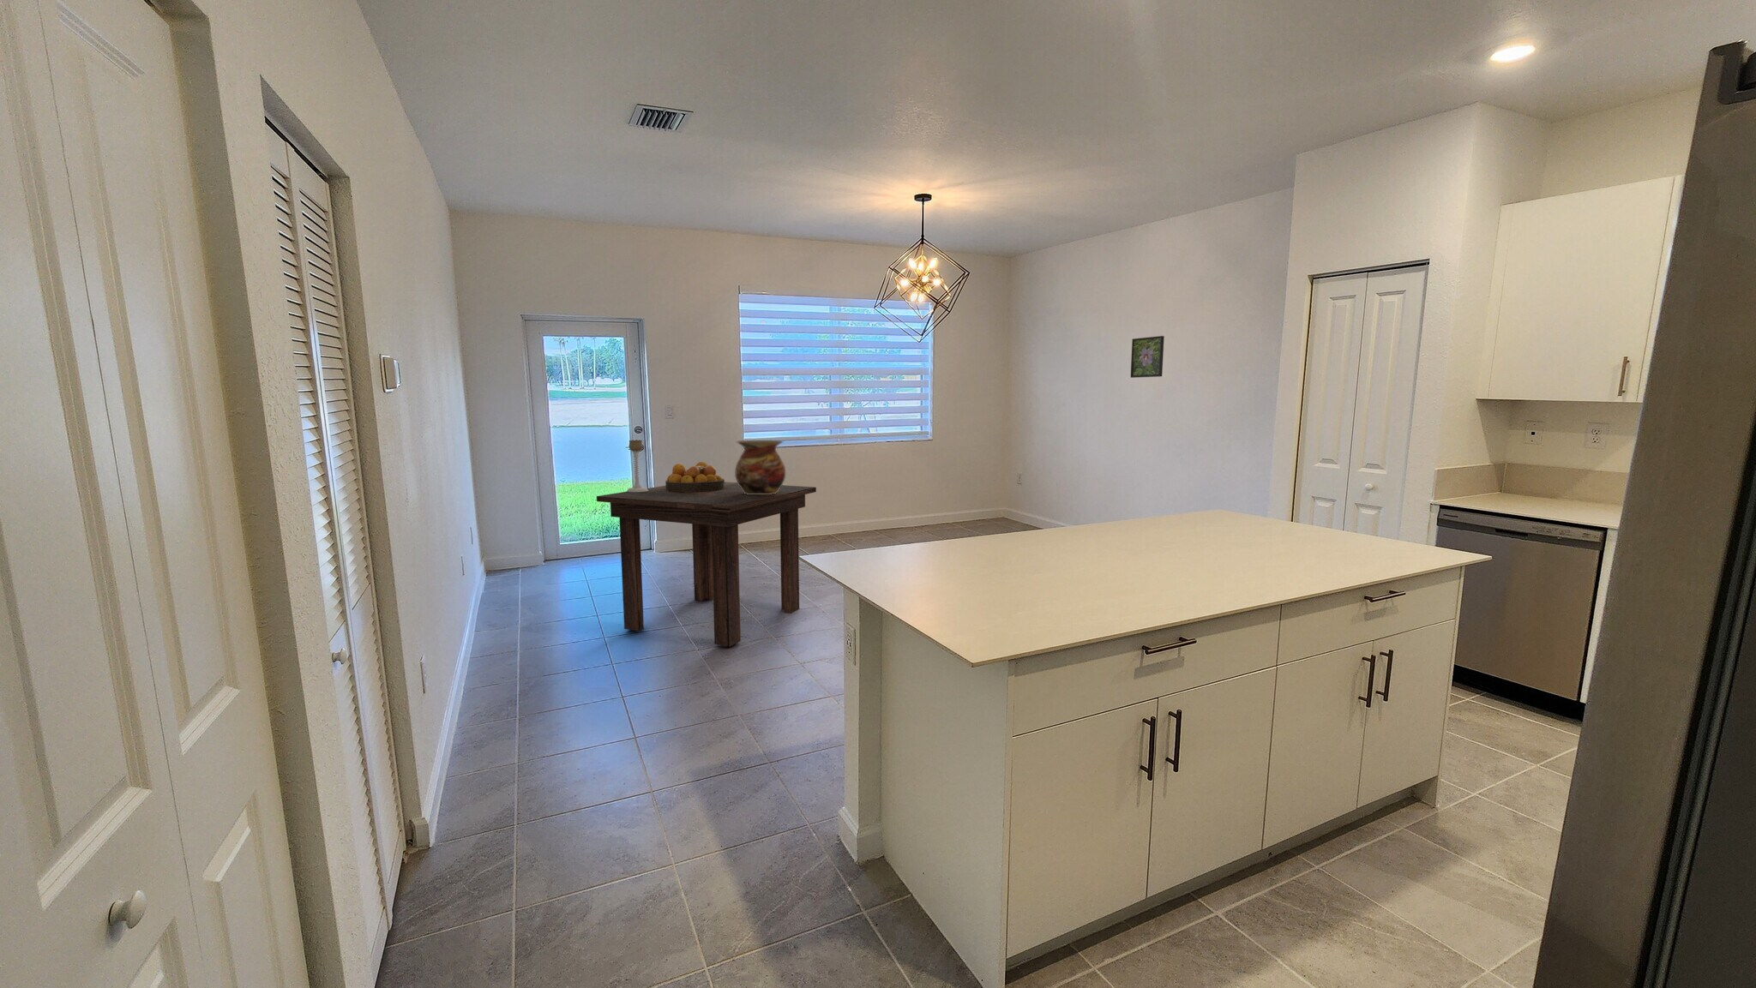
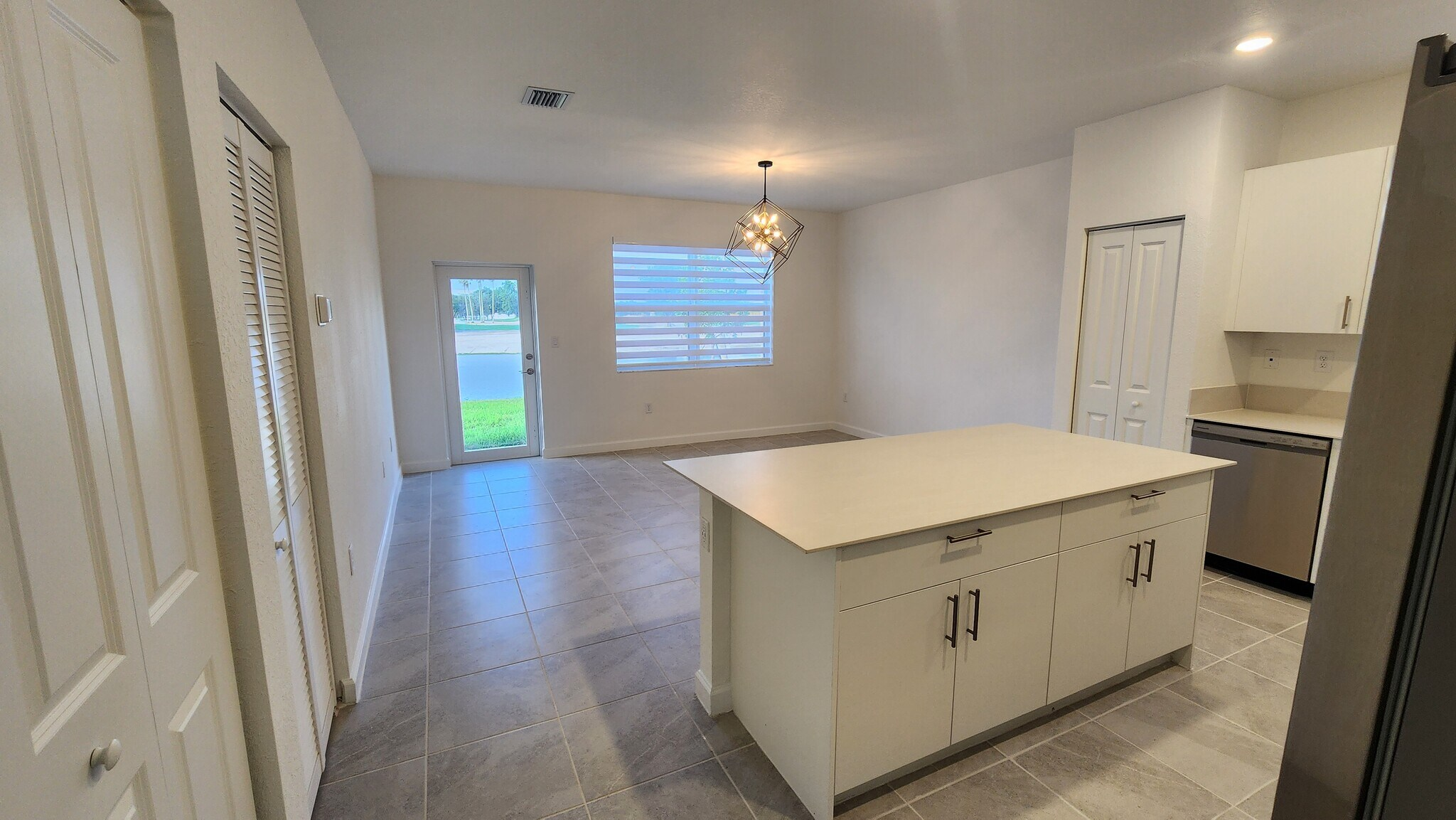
- fruit bowl [665,461,725,492]
- dining table [596,481,818,648]
- candle holder [626,440,648,493]
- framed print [1130,335,1165,378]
- vase [734,440,786,494]
